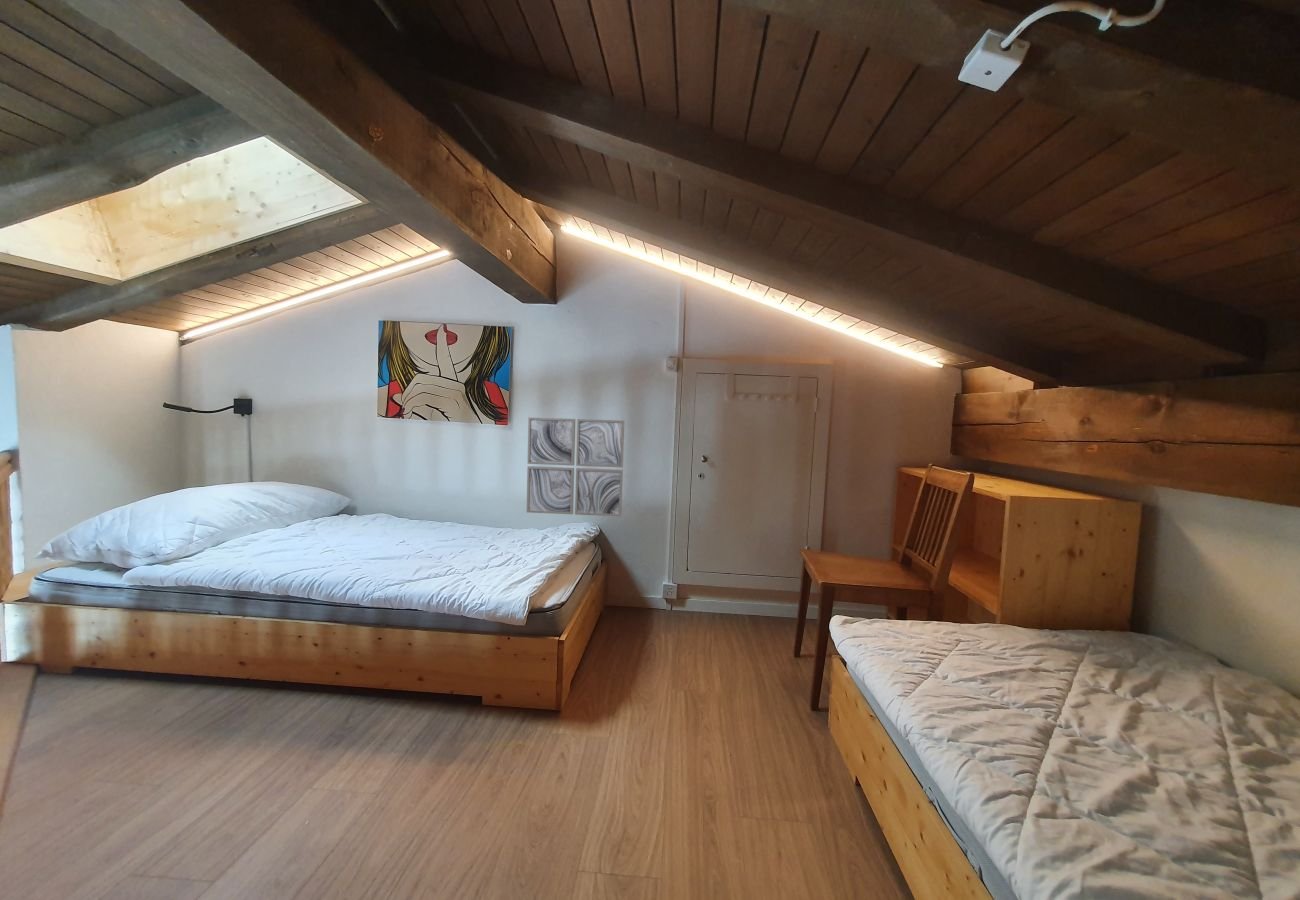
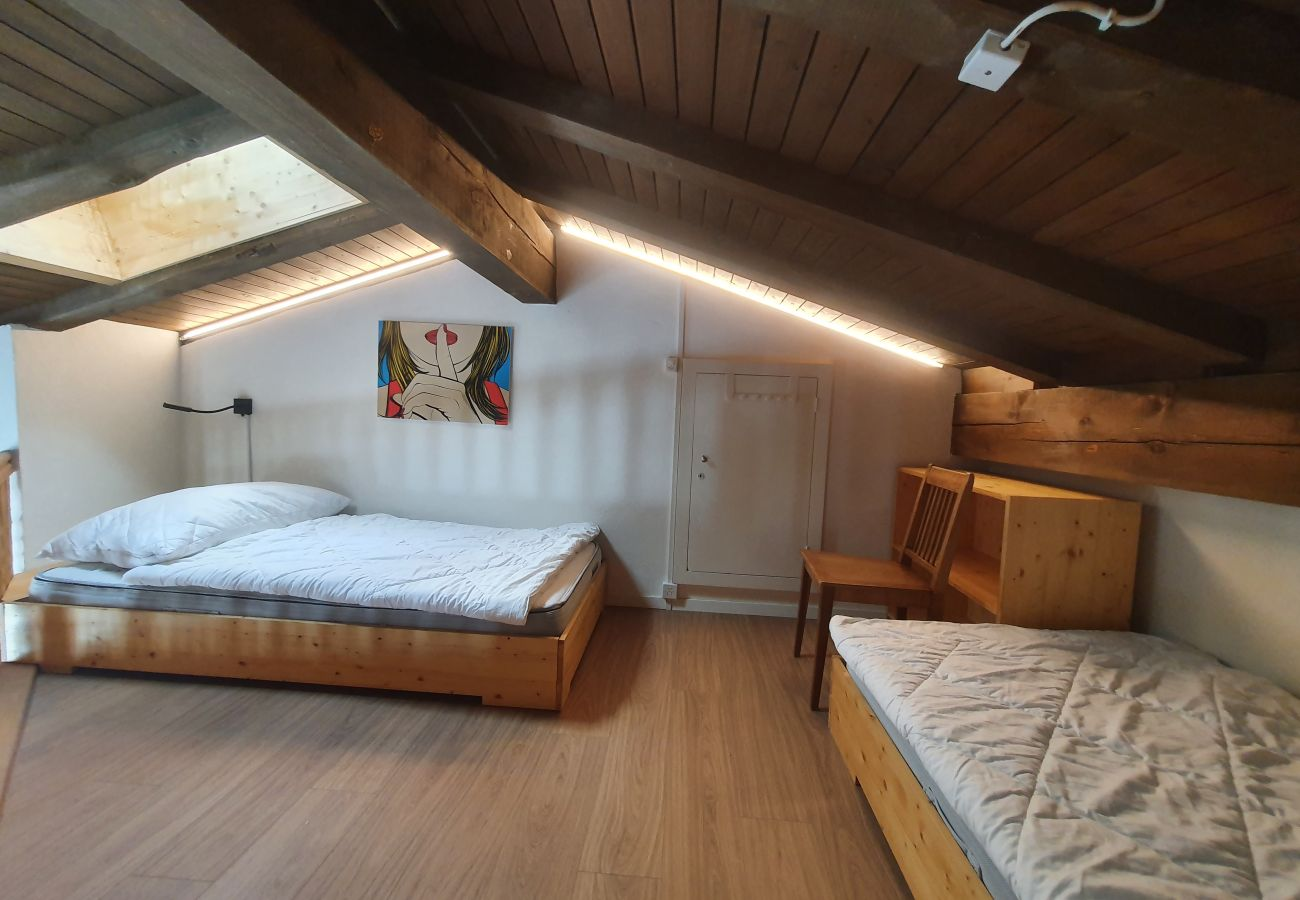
- wall art [526,416,625,518]
